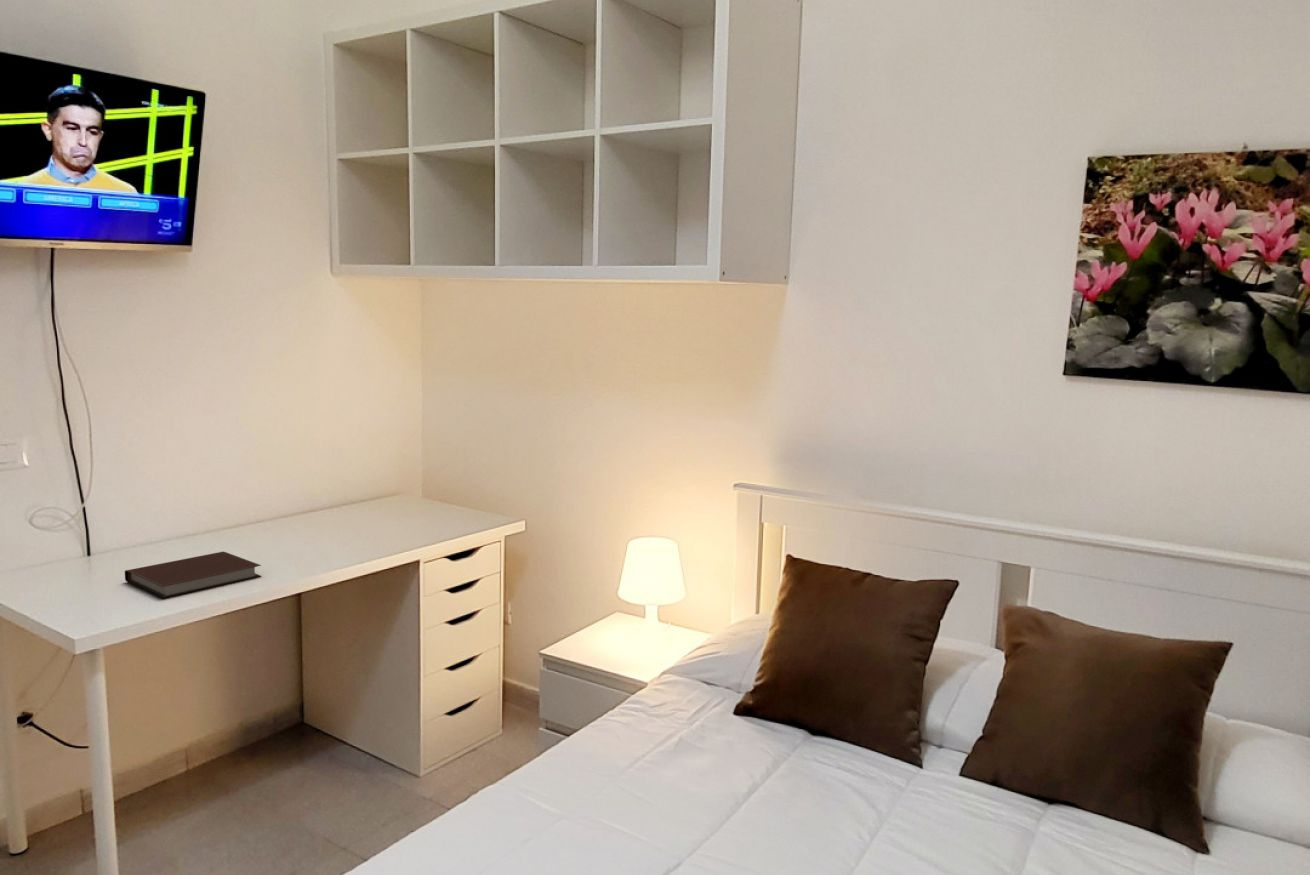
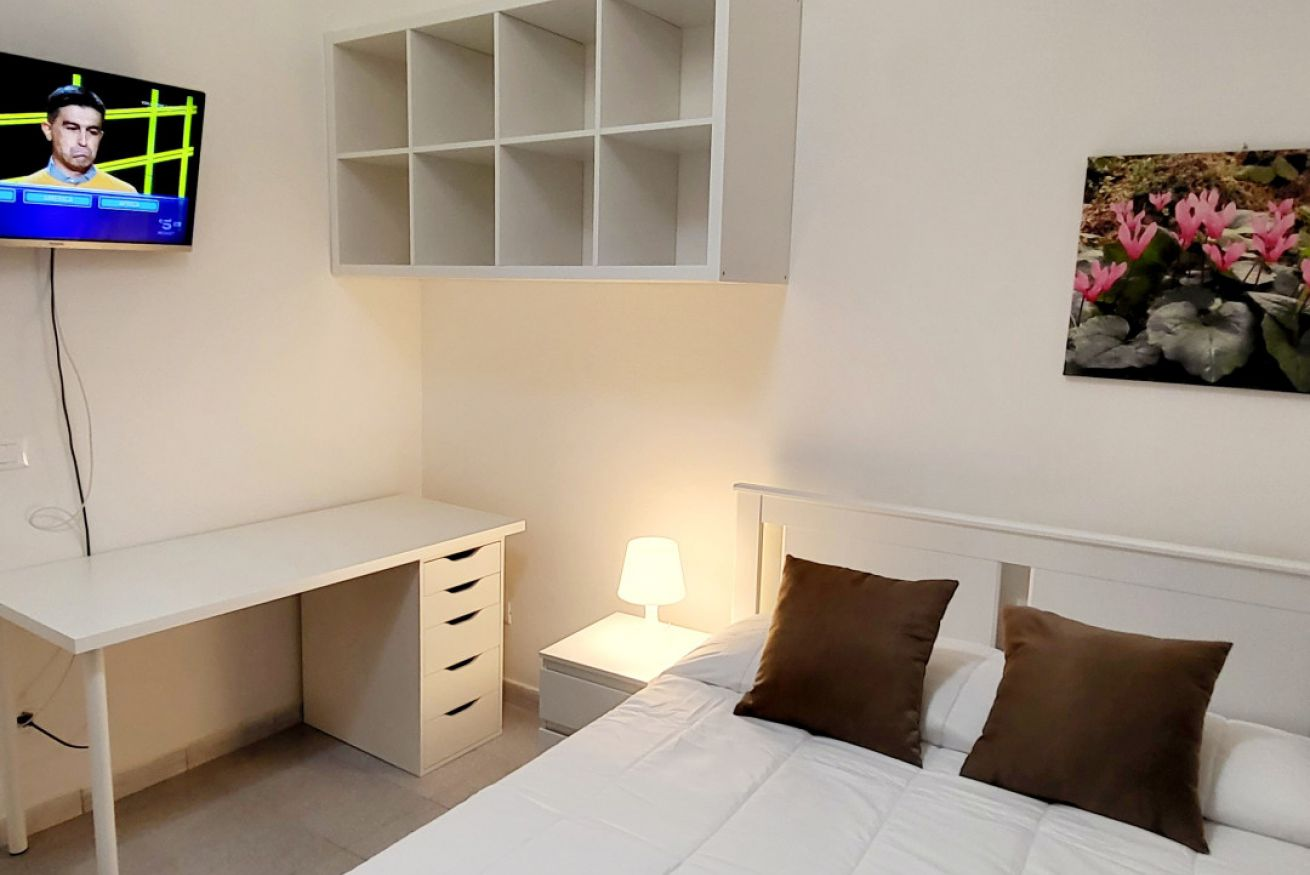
- notebook [124,551,262,600]
